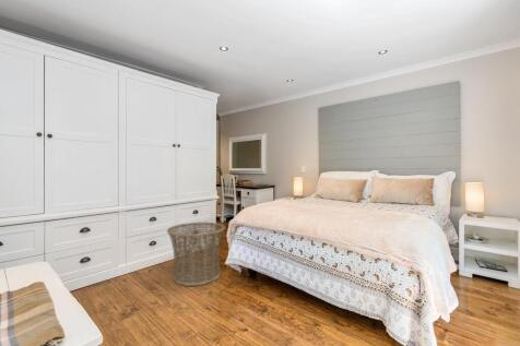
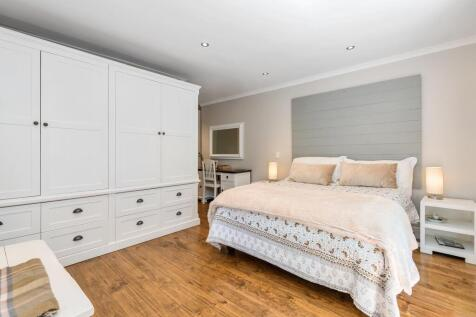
- basket [166,222,226,287]
